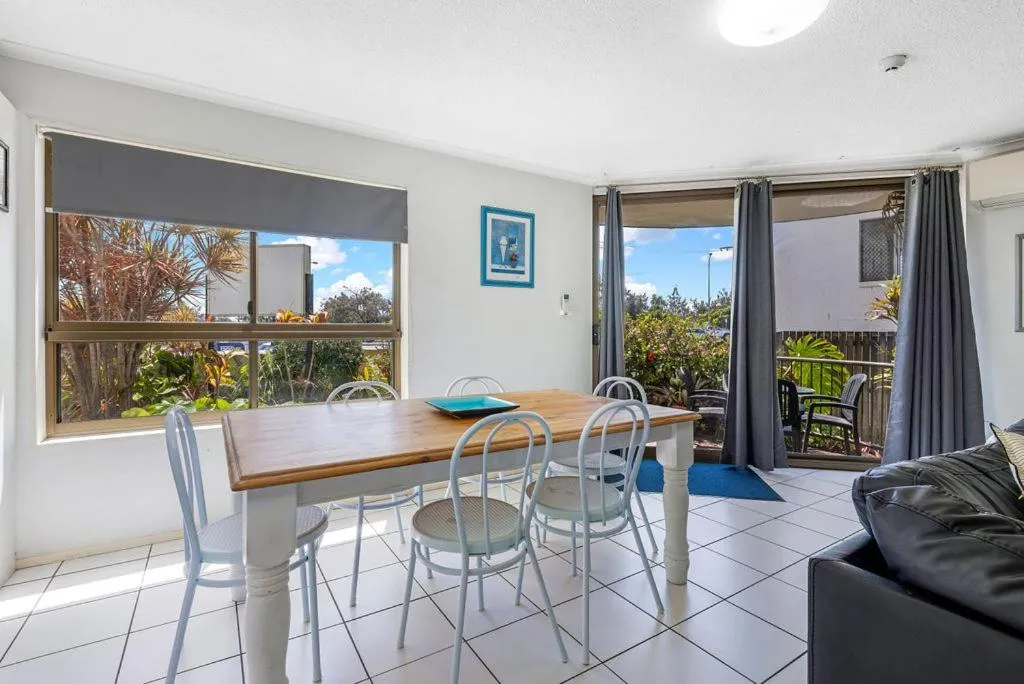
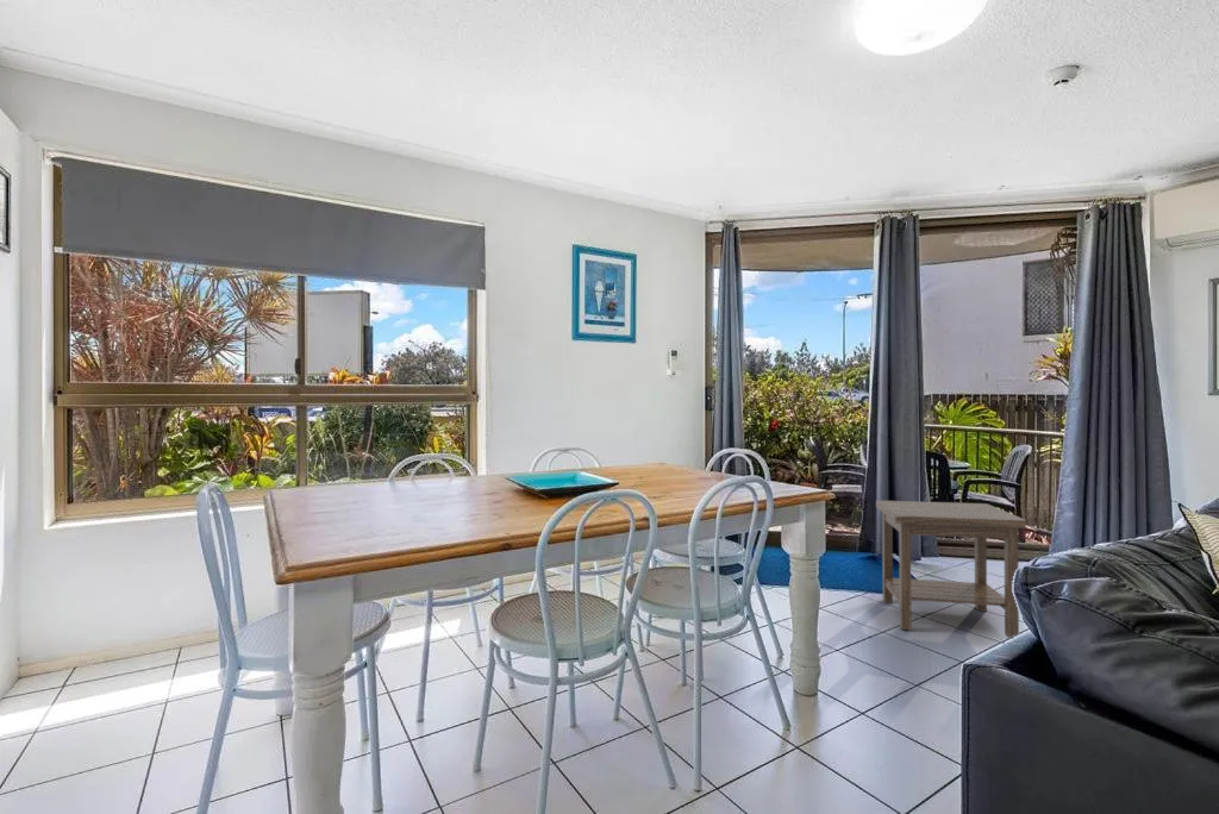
+ side table [875,500,1027,639]
